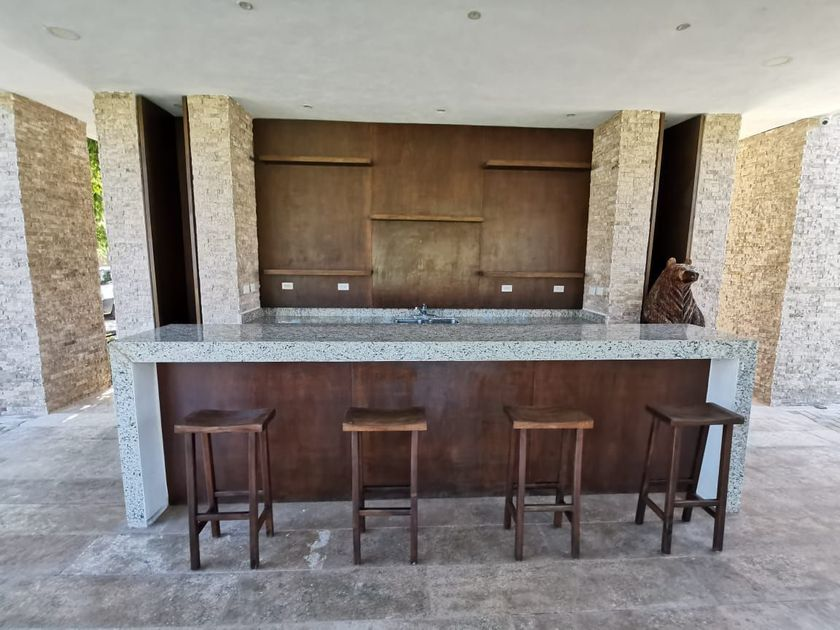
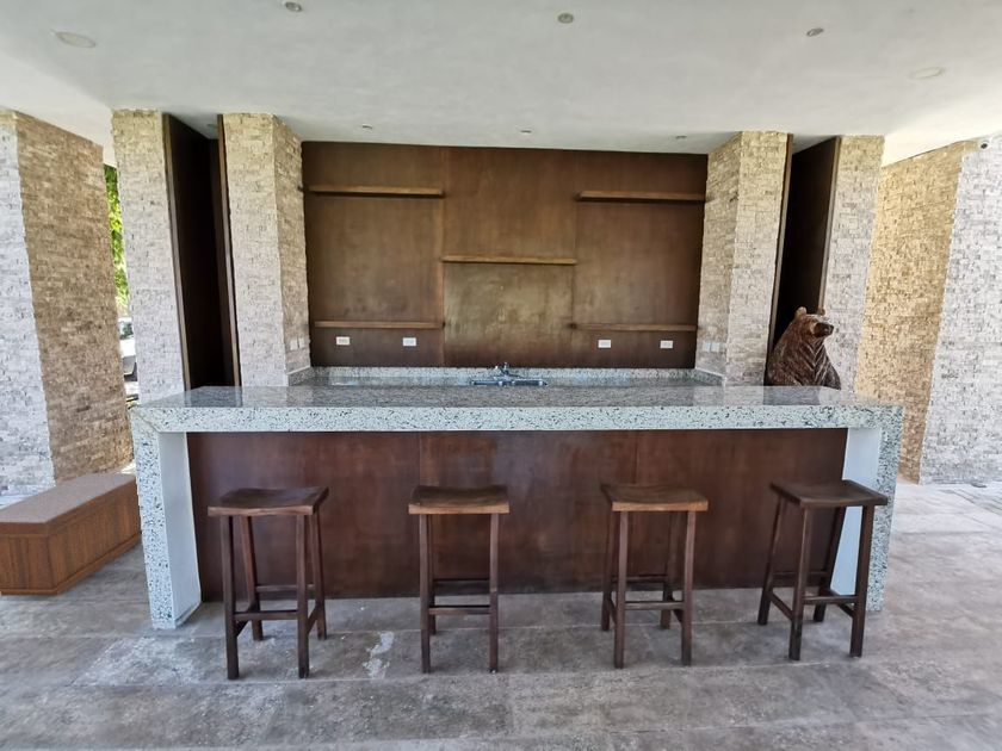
+ bench [0,472,143,597]
